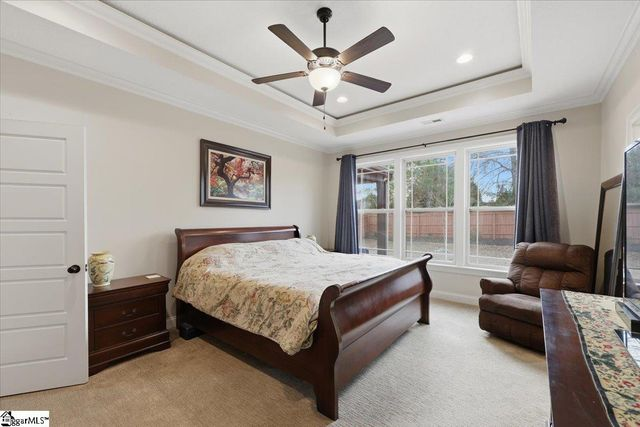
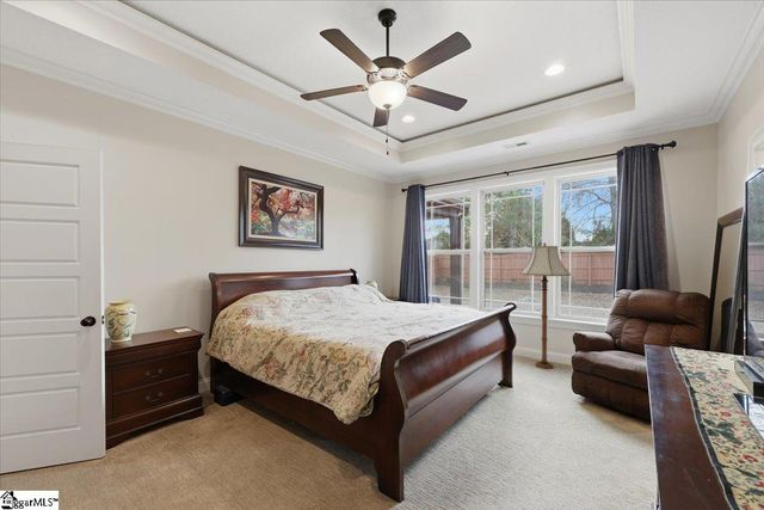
+ floor lamp [519,241,572,370]
